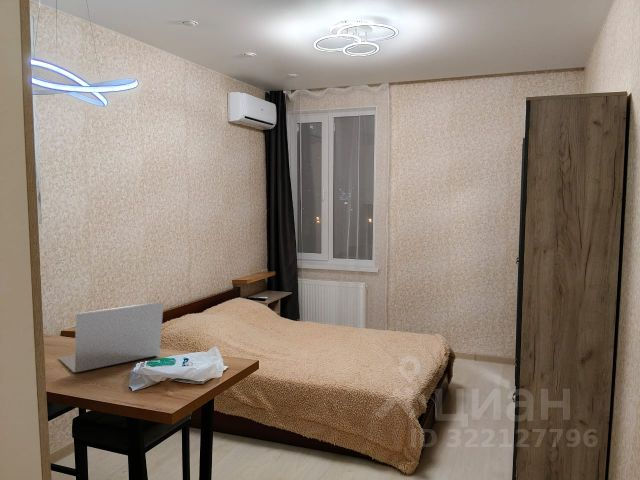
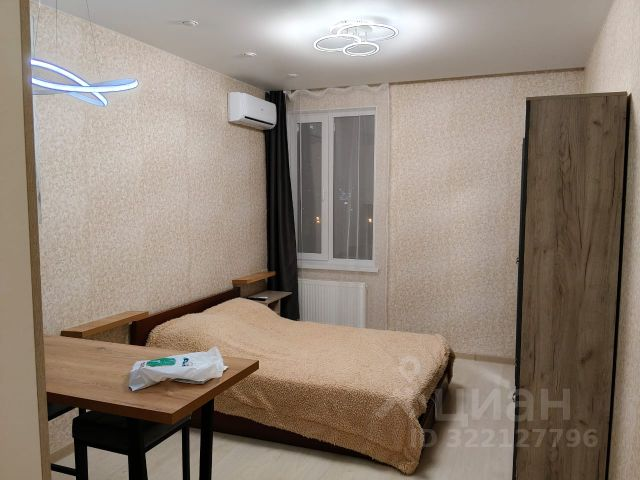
- laptop [58,301,164,374]
